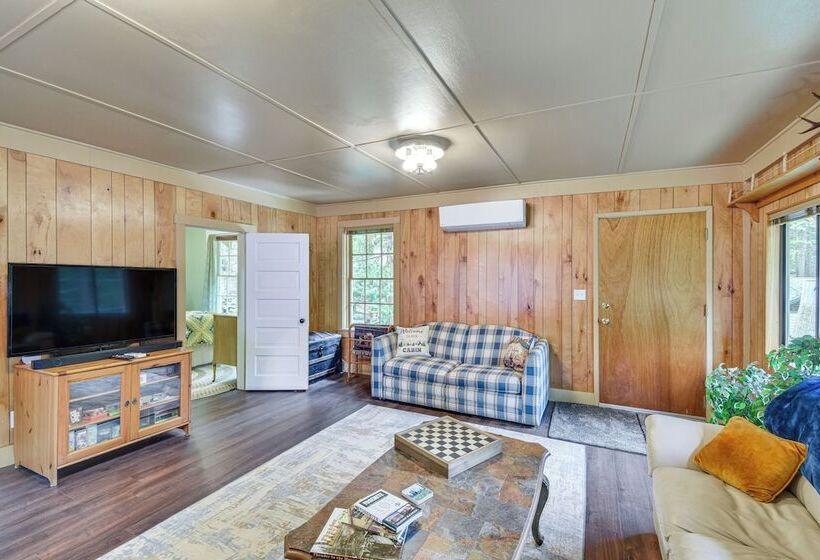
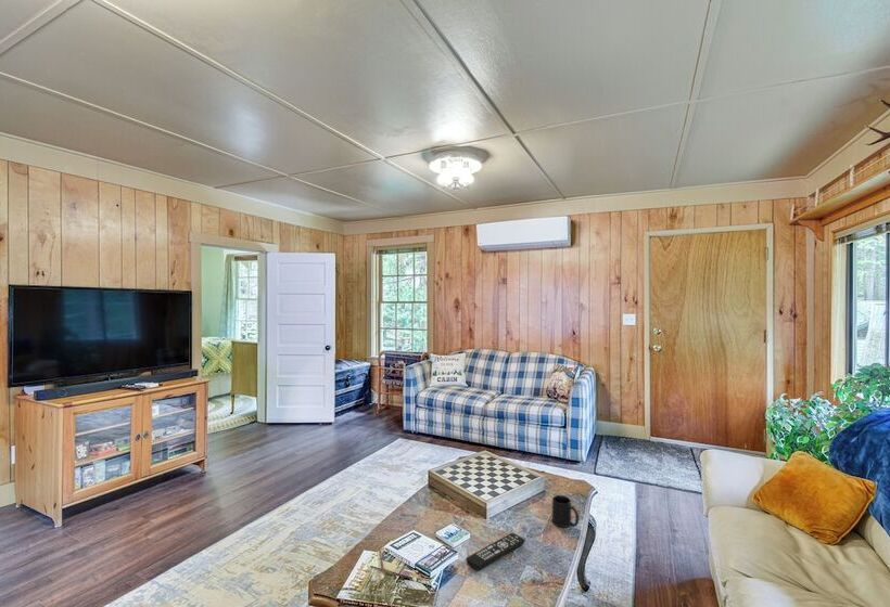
+ remote control [466,532,526,571]
+ mug [551,494,580,529]
